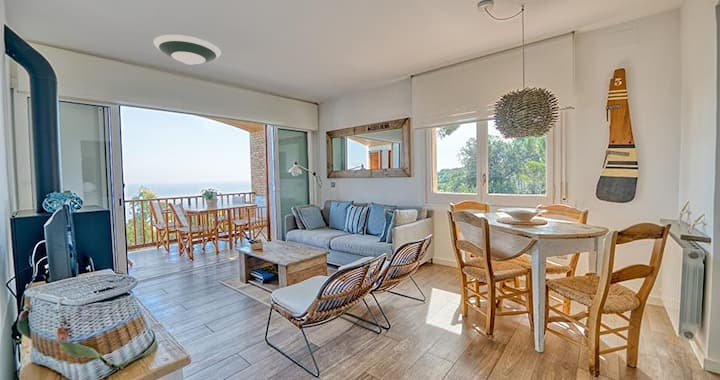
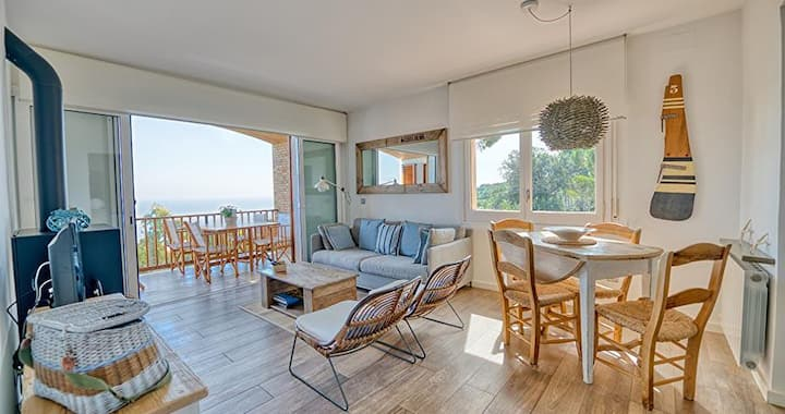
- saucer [152,33,222,66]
